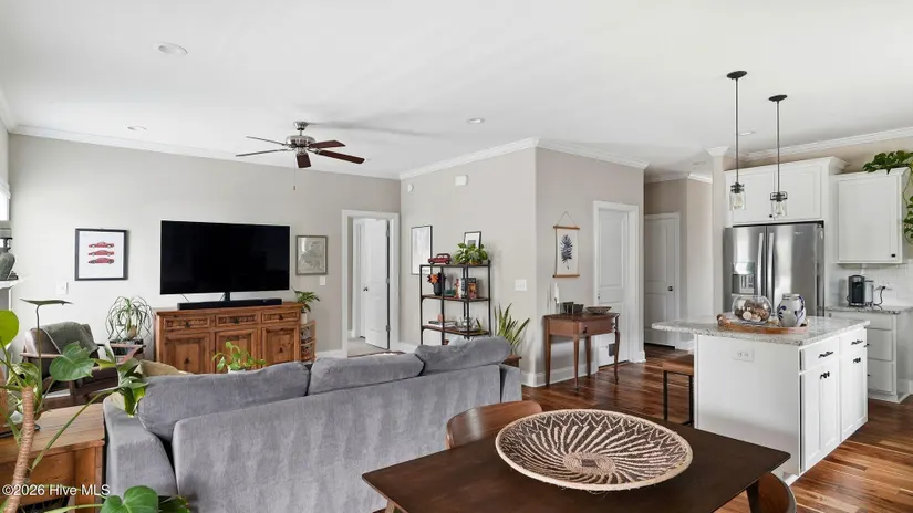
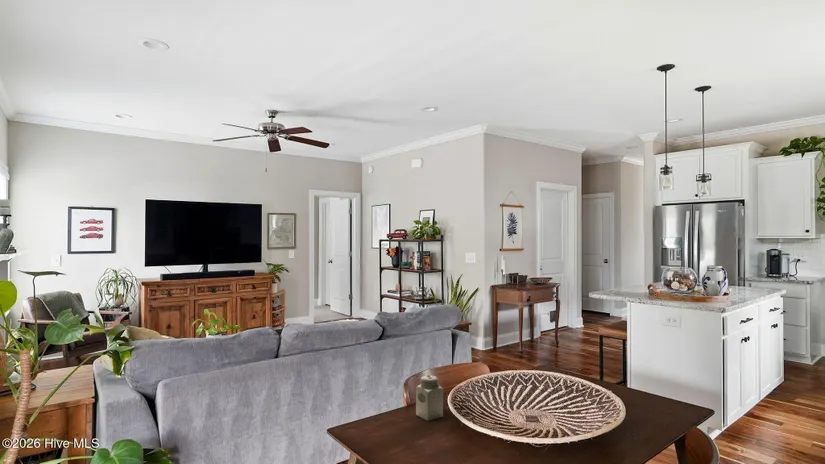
+ salt shaker [415,374,444,422]
